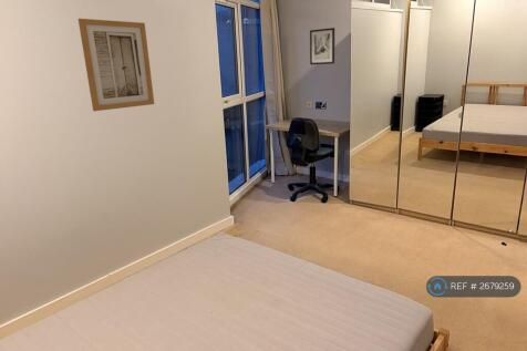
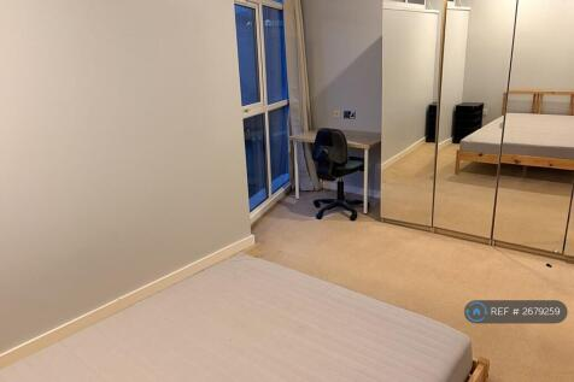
- wall art [78,18,155,112]
- wall art [309,27,335,65]
